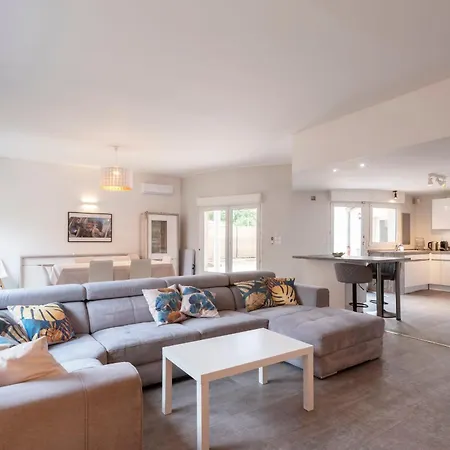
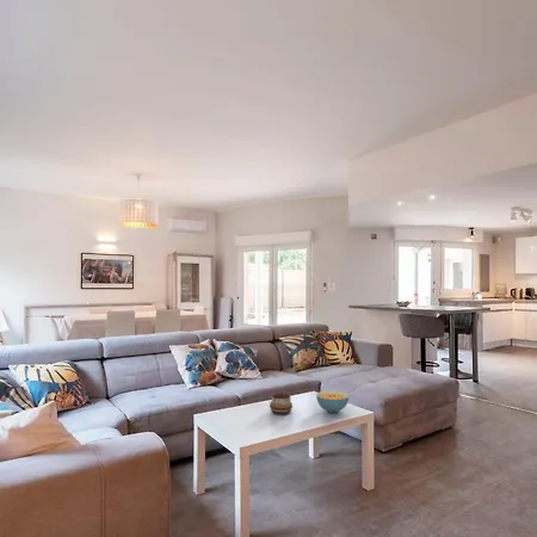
+ cereal bowl [315,390,350,414]
+ decorative bowl [268,393,294,415]
